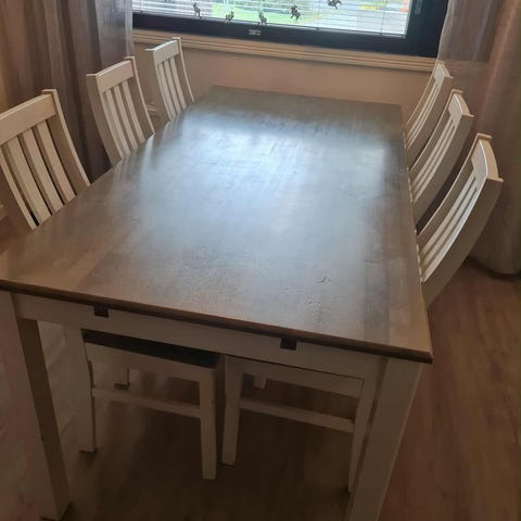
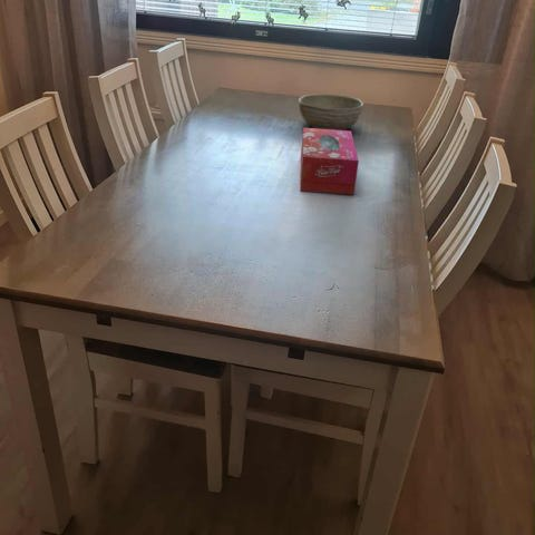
+ bowl [298,93,364,130]
+ tissue box [299,127,360,195]
